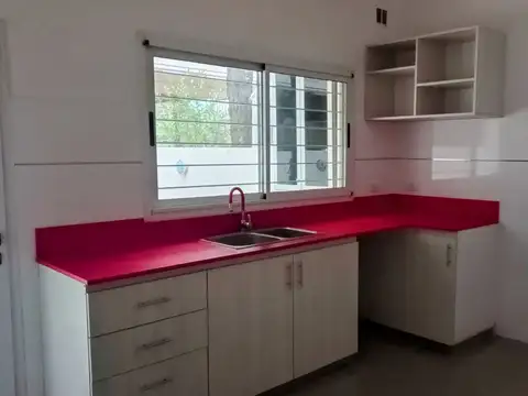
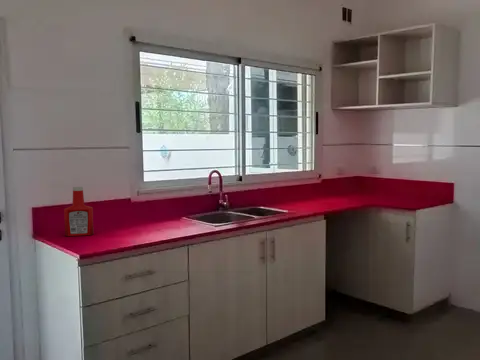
+ soap bottle [63,186,94,237]
